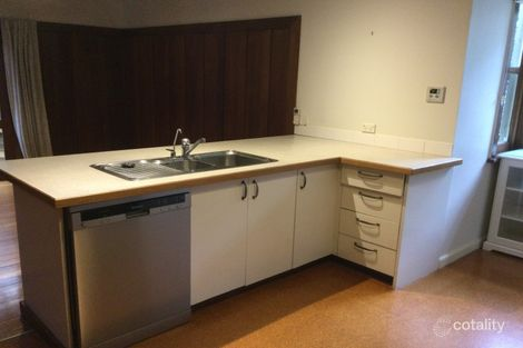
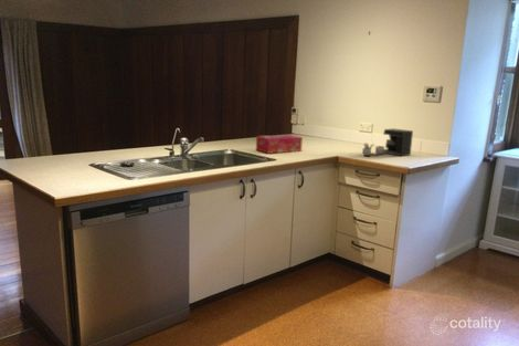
+ tissue box [255,134,304,155]
+ coffee maker [361,127,414,157]
